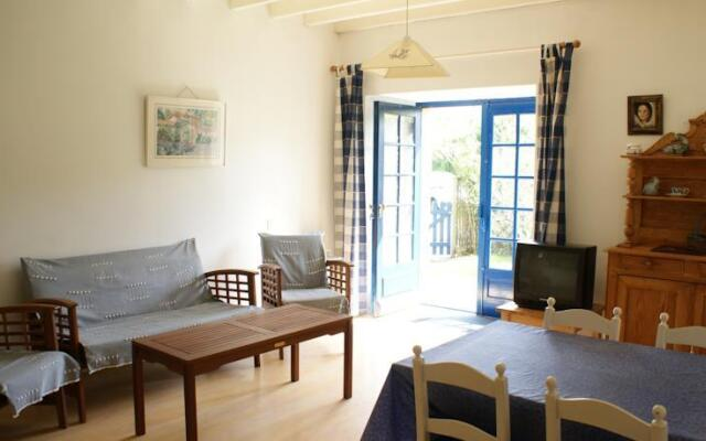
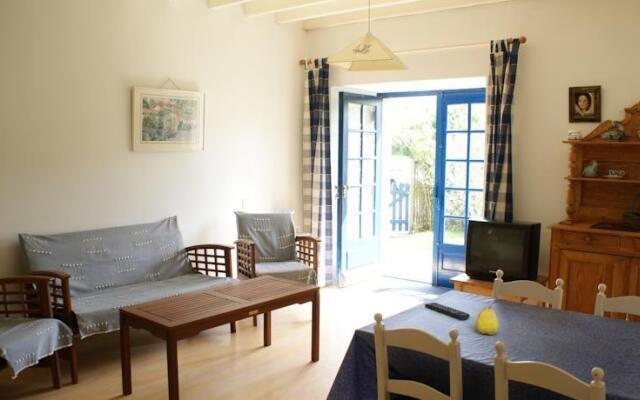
+ fruit [474,304,500,336]
+ remote control [424,302,471,321]
